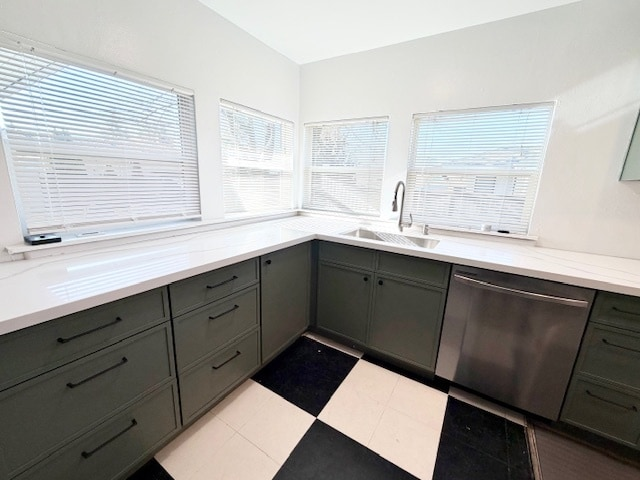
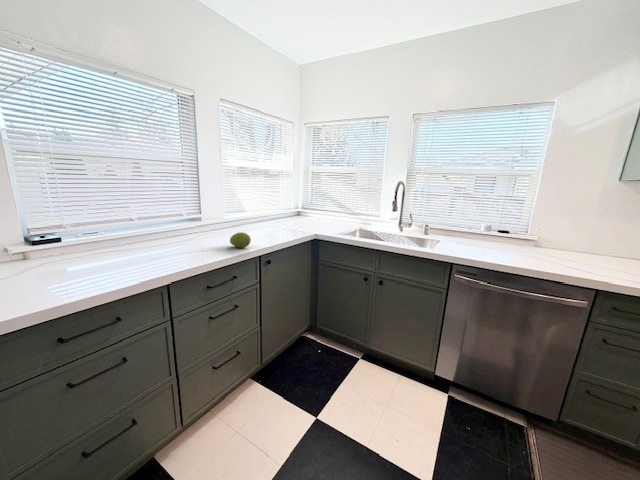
+ fruit [229,231,252,249]
